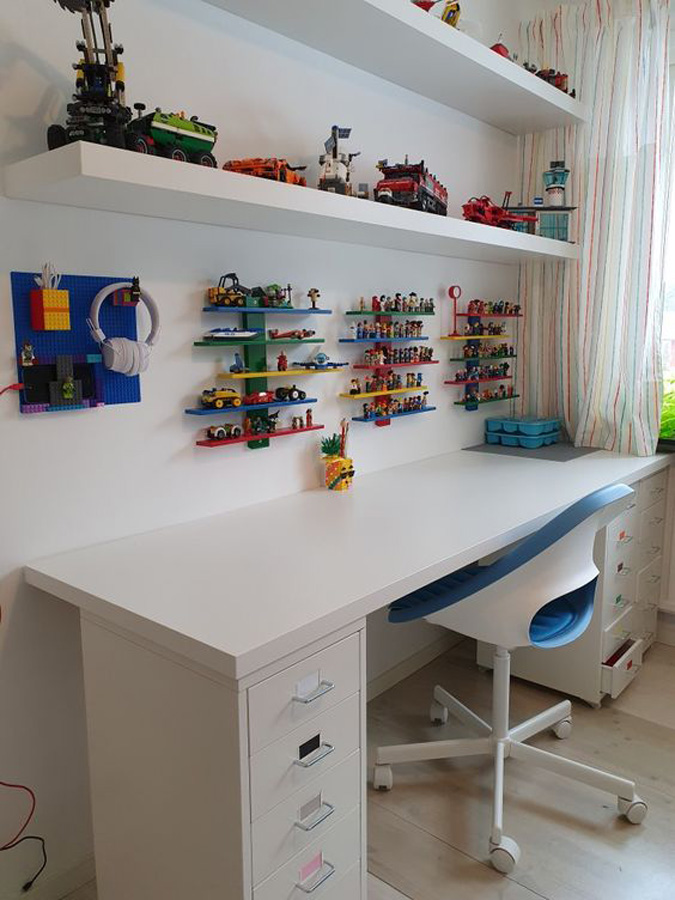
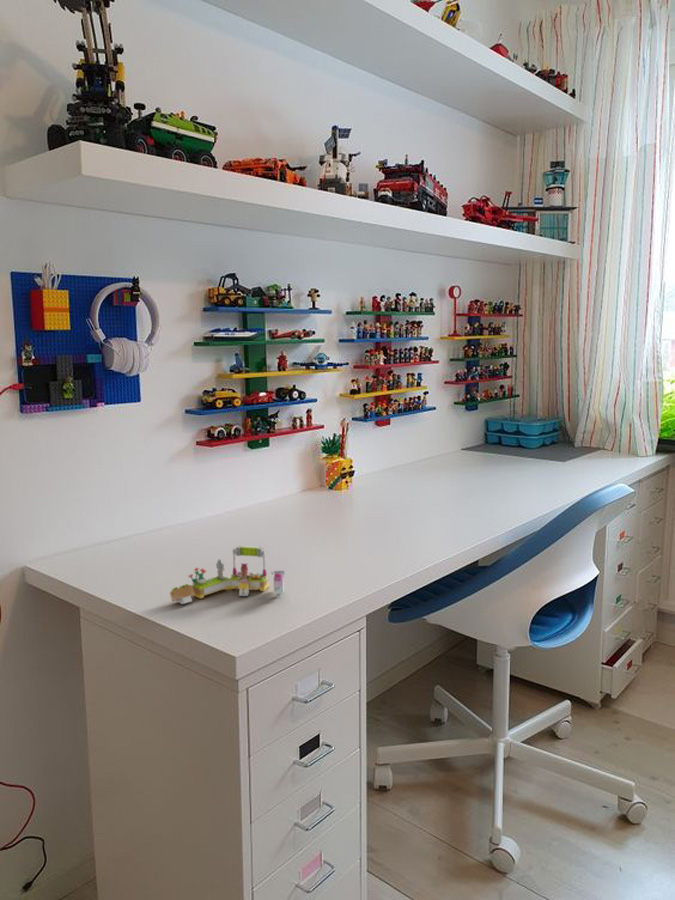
+ lego set [169,545,286,605]
